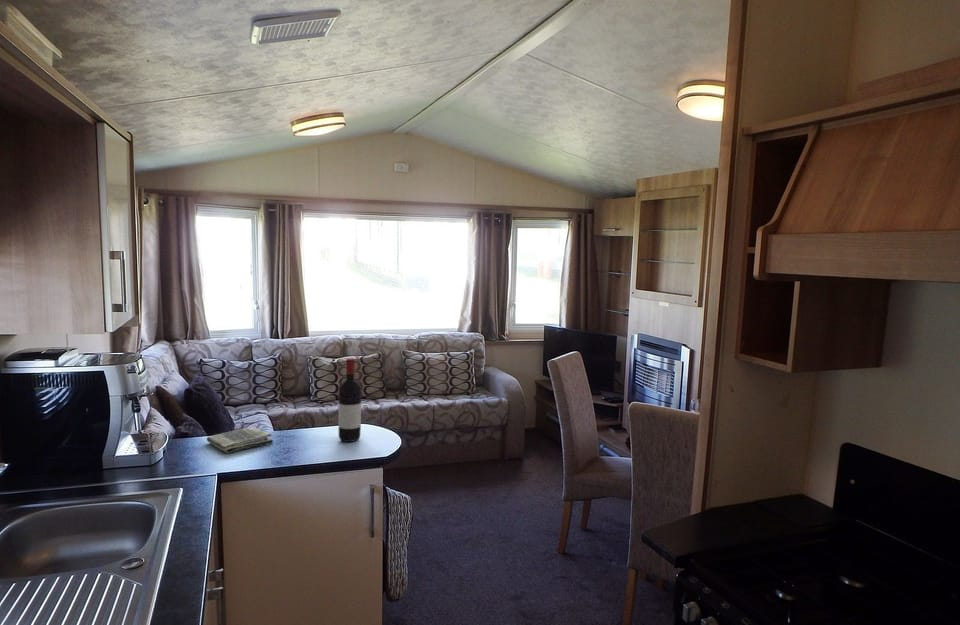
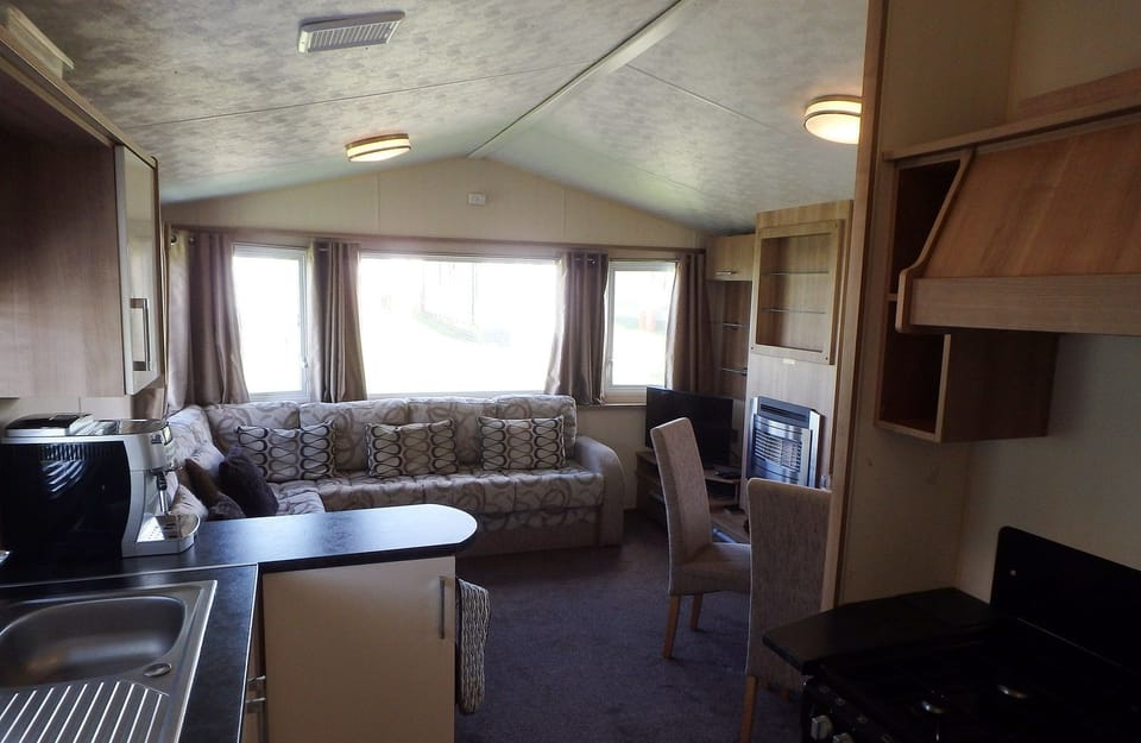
- wine bottle [338,357,362,443]
- dish towel [206,426,274,454]
